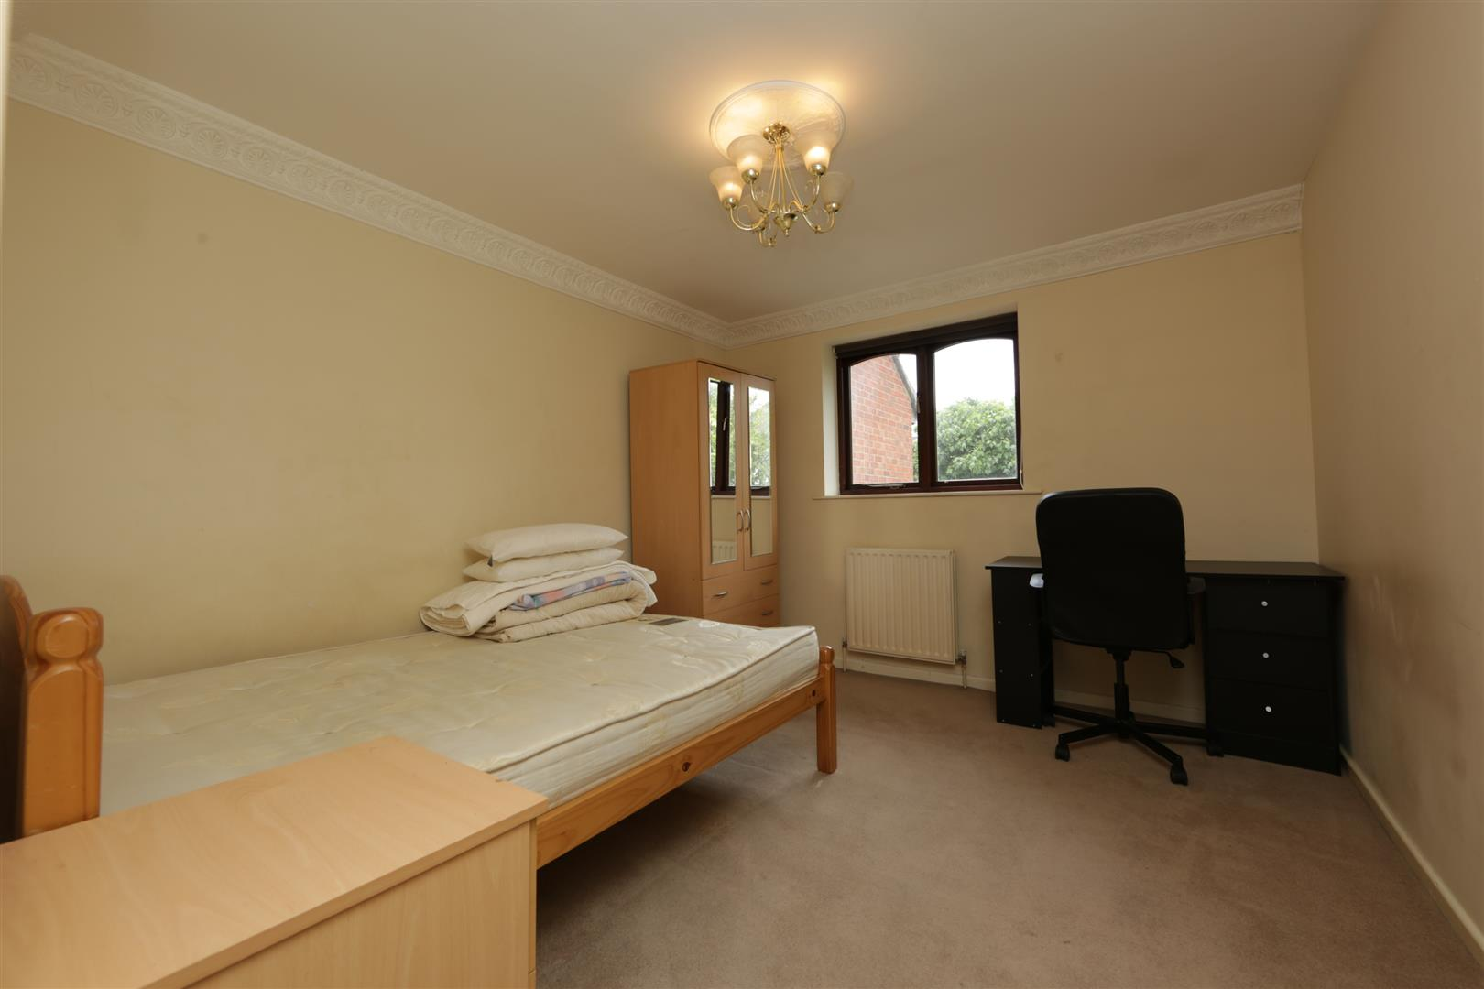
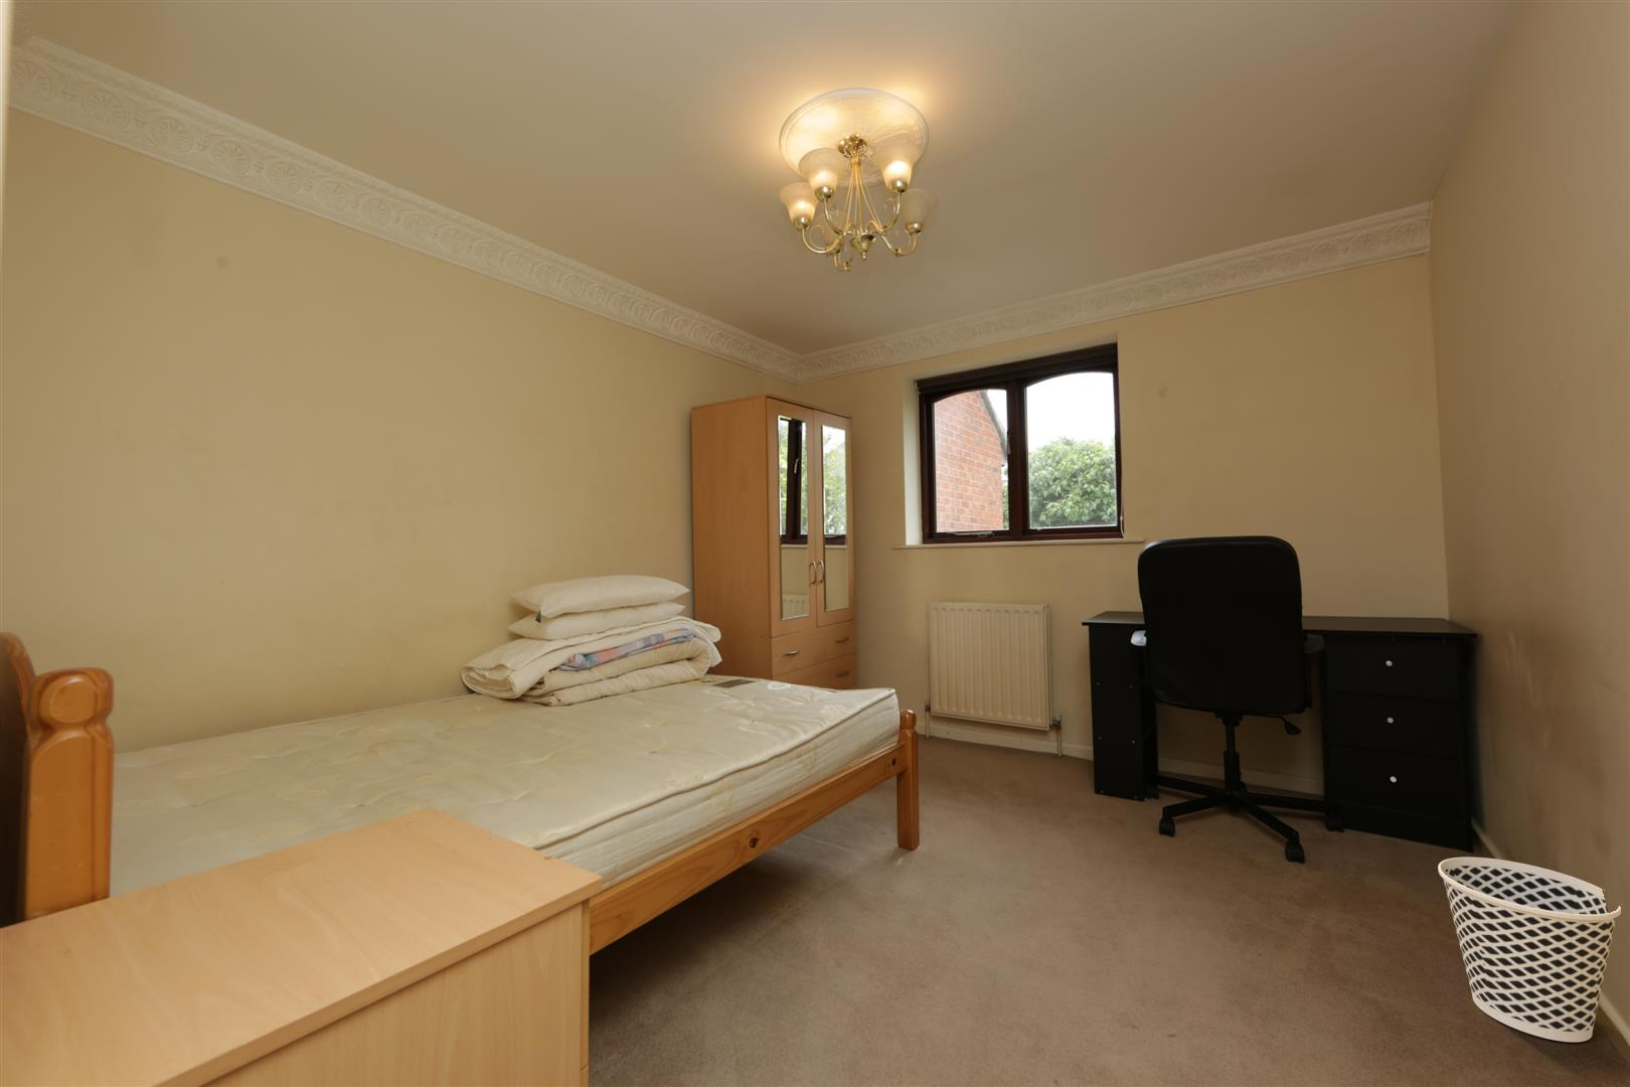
+ wastebasket [1437,856,1622,1042]
